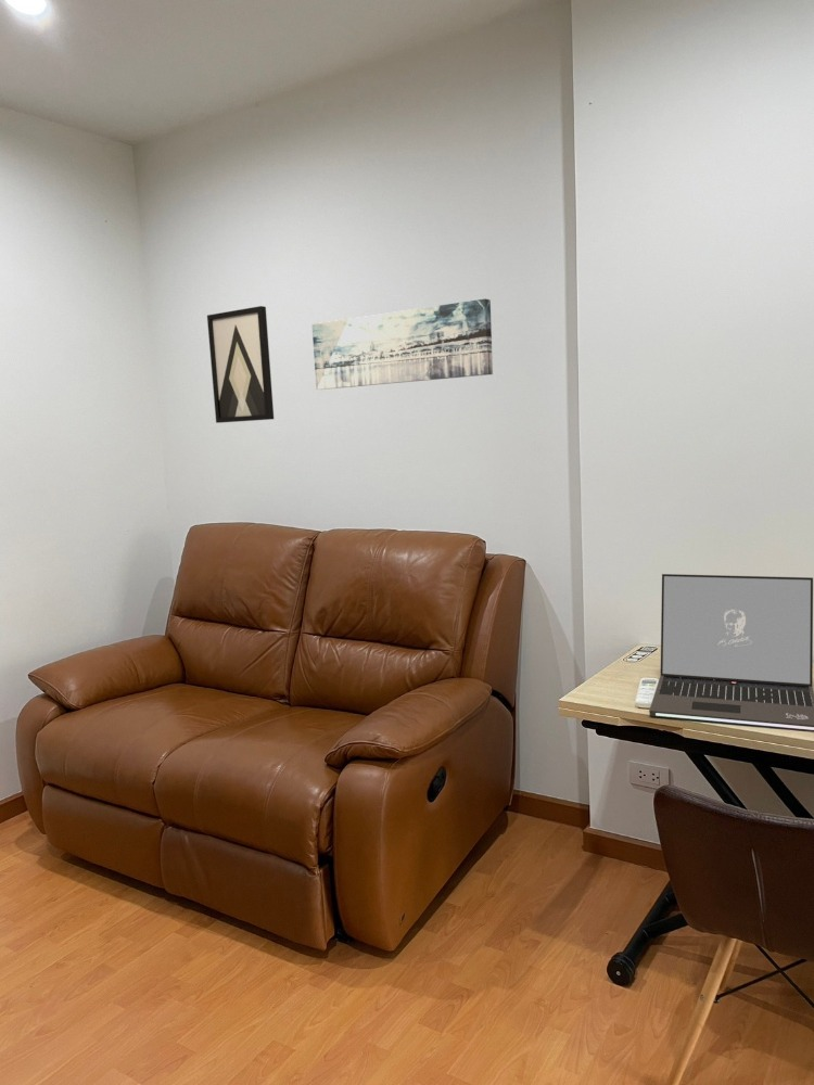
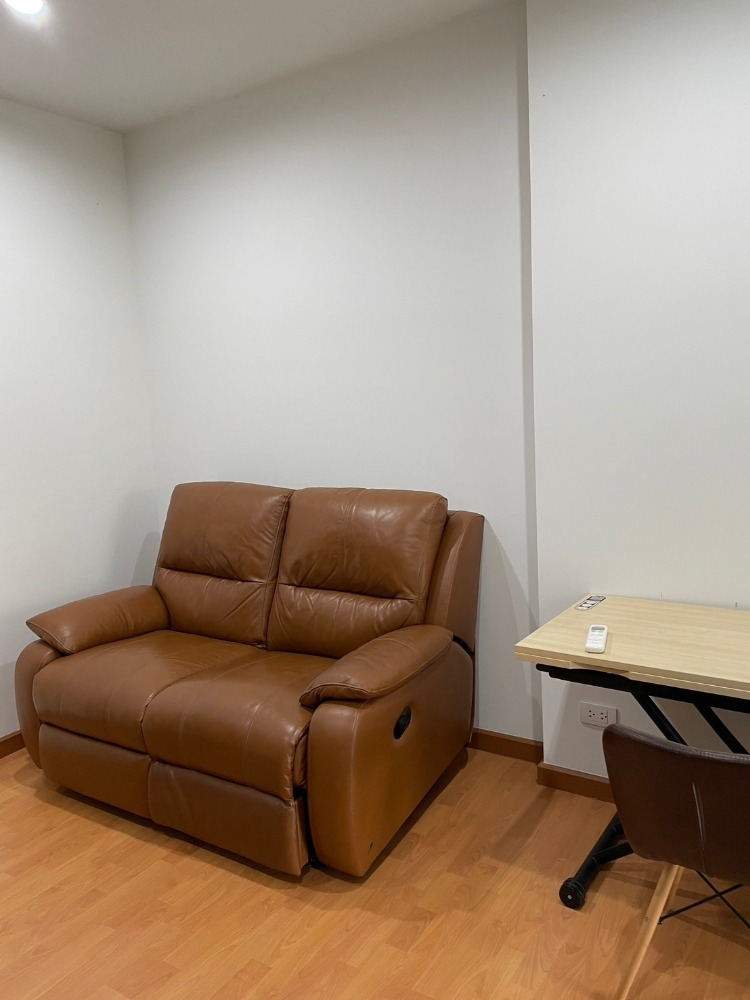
- laptop [648,573,814,732]
- wall art [206,305,275,424]
- wall art [311,297,494,391]
